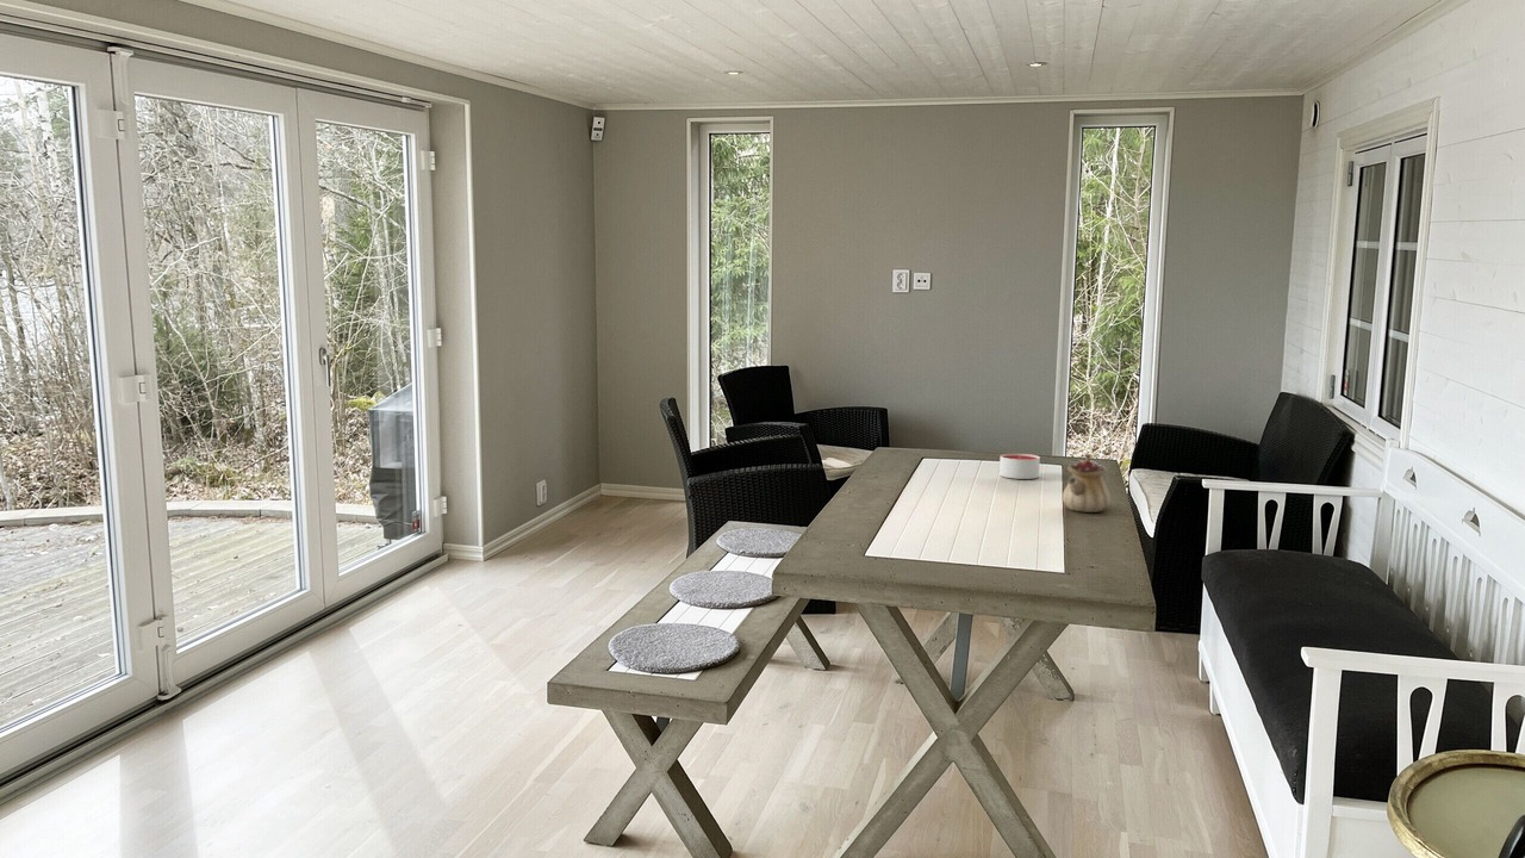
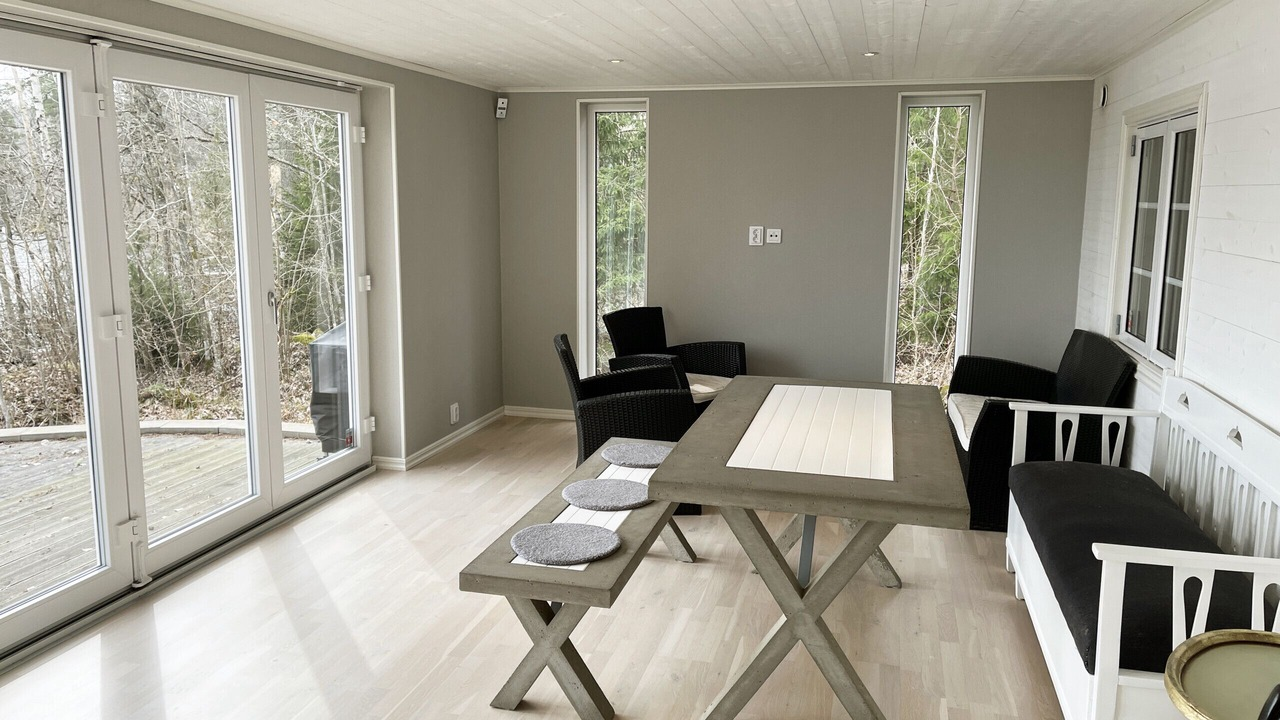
- candle [998,453,1041,480]
- teapot [1062,453,1112,514]
